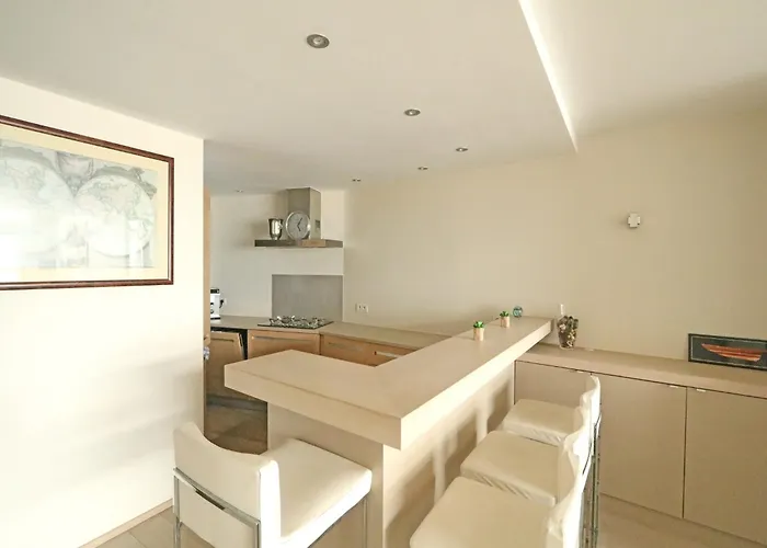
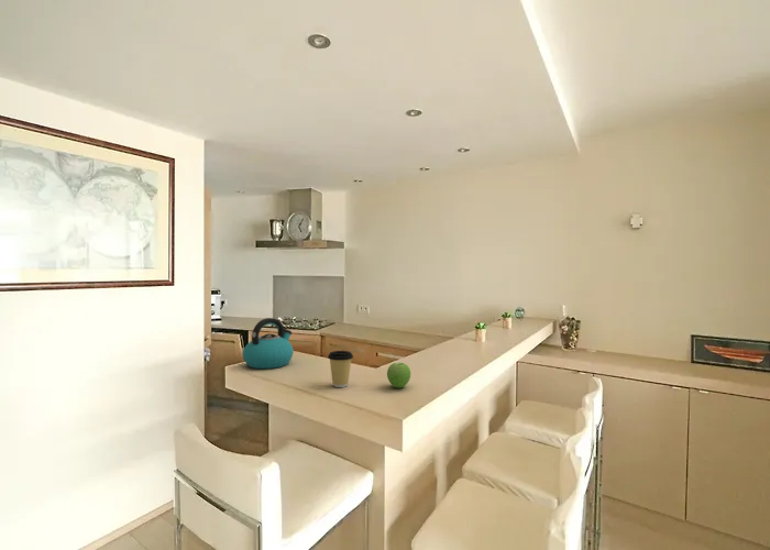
+ kettle [242,317,295,370]
+ fruit [386,362,411,388]
+ coffee cup [327,350,354,388]
